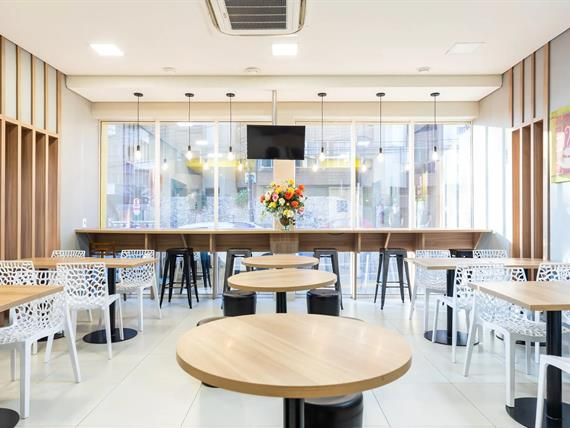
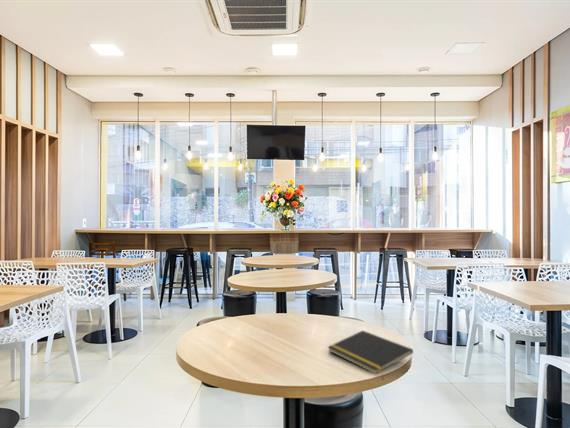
+ notepad [327,329,414,375]
